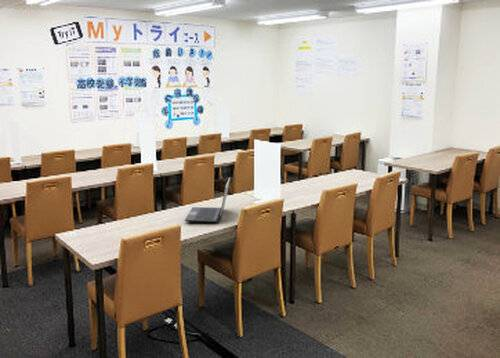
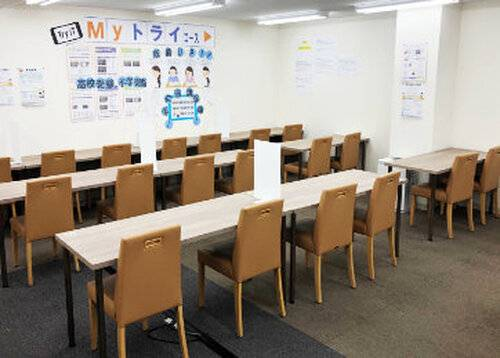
- laptop computer [184,177,231,223]
